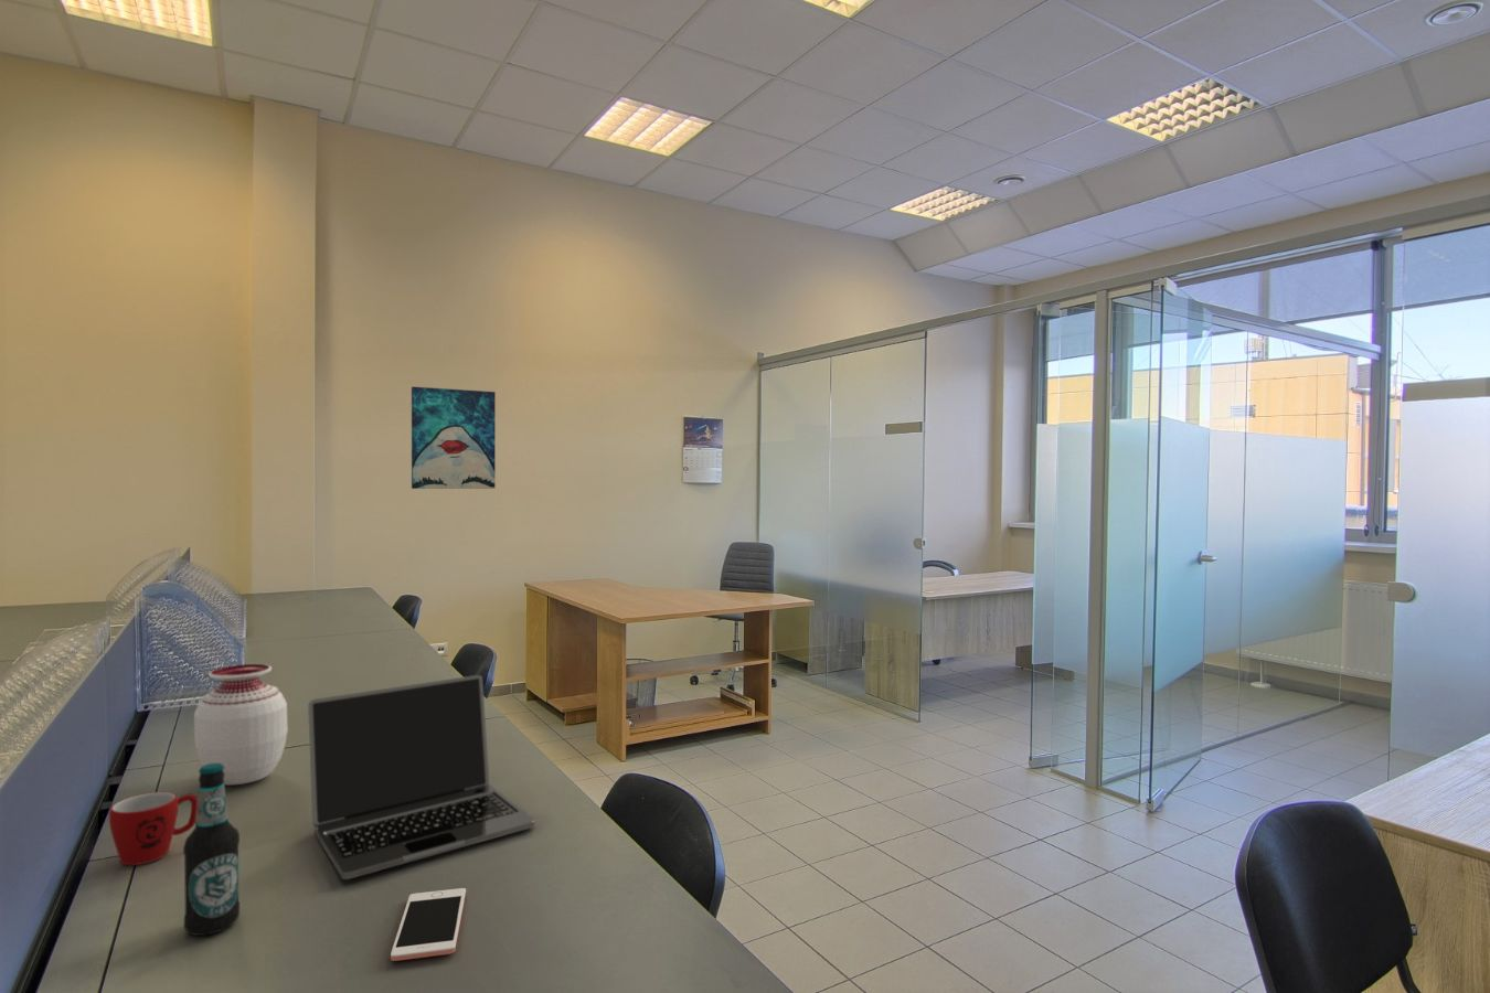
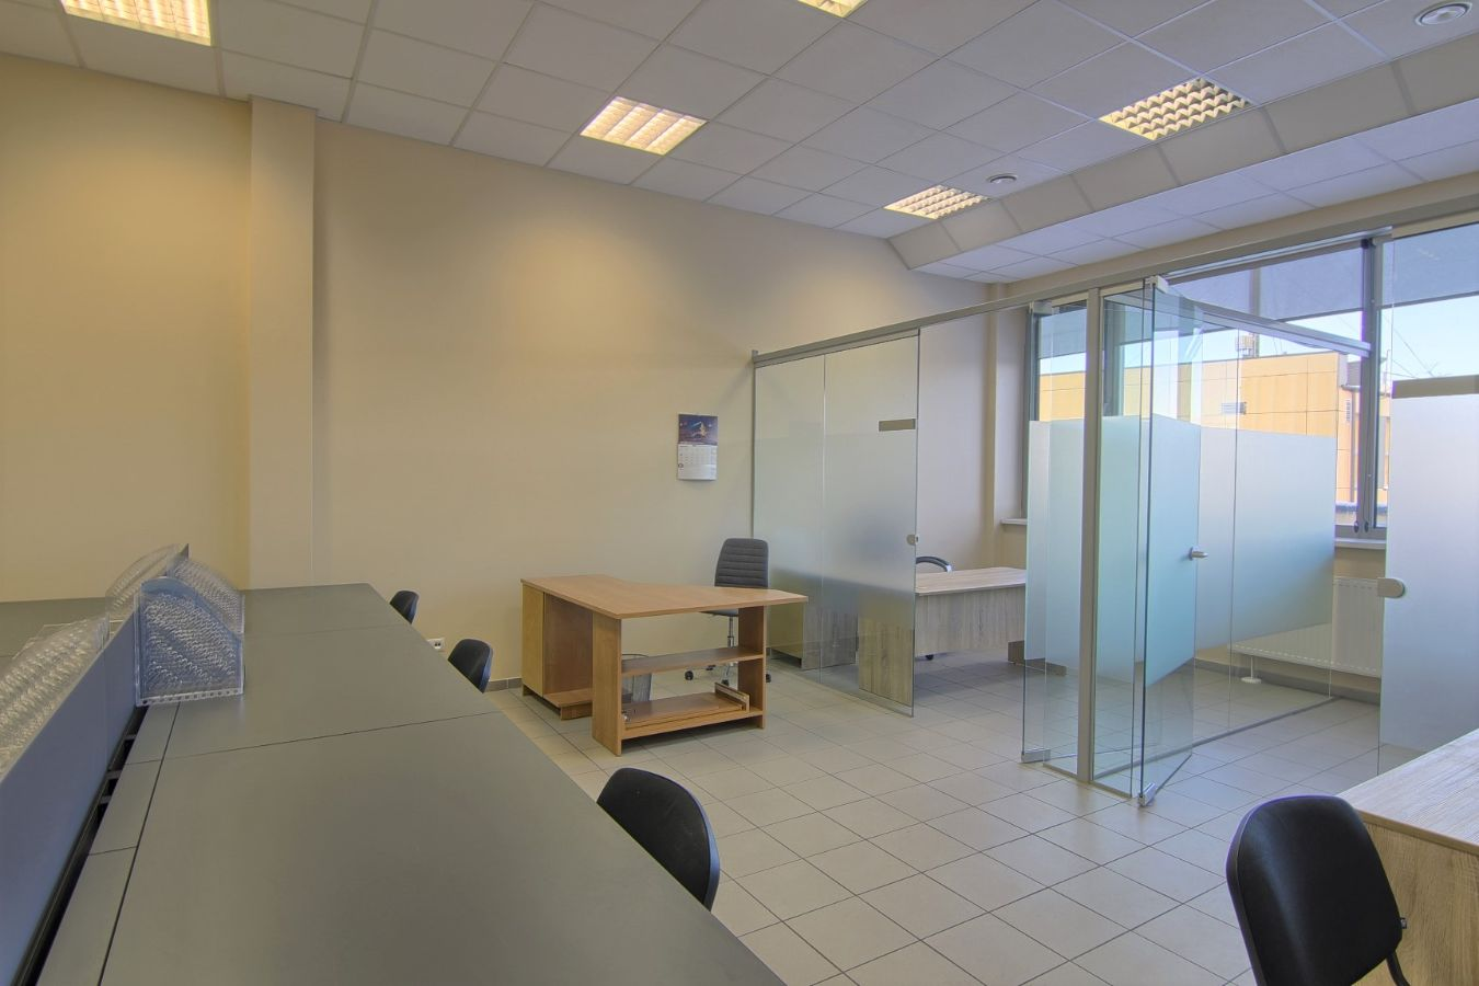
- bottle [182,764,241,936]
- wall art [410,386,497,490]
- cell phone [389,887,467,962]
- mug [109,791,197,867]
- laptop [307,674,537,880]
- vase [193,663,289,786]
